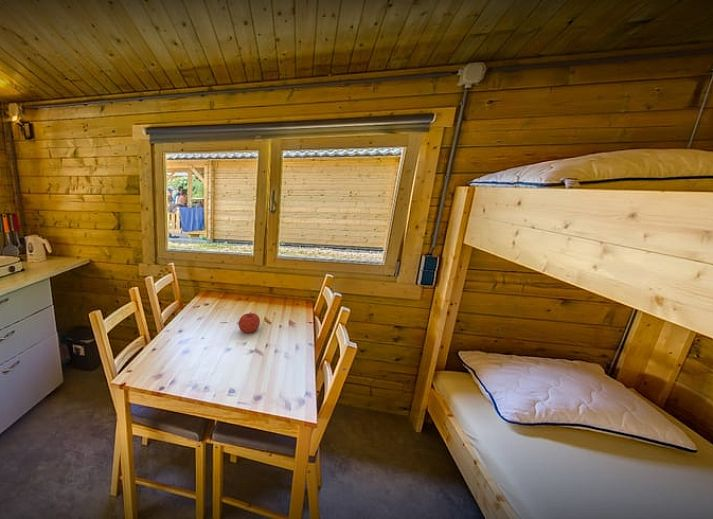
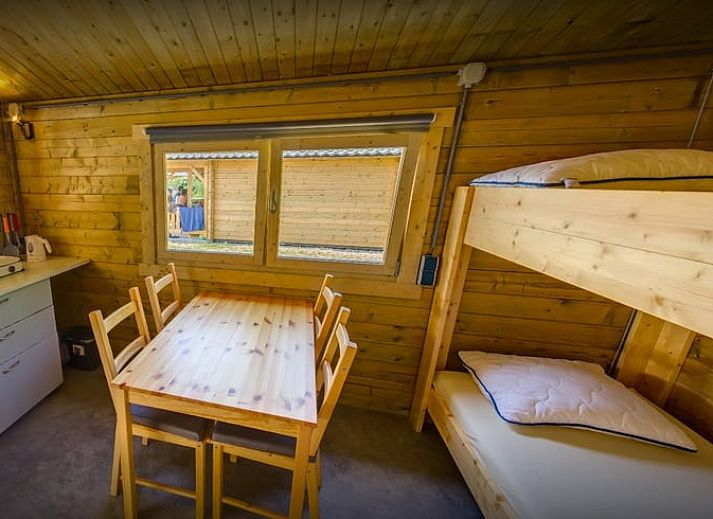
- fruit [238,312,261,334]
